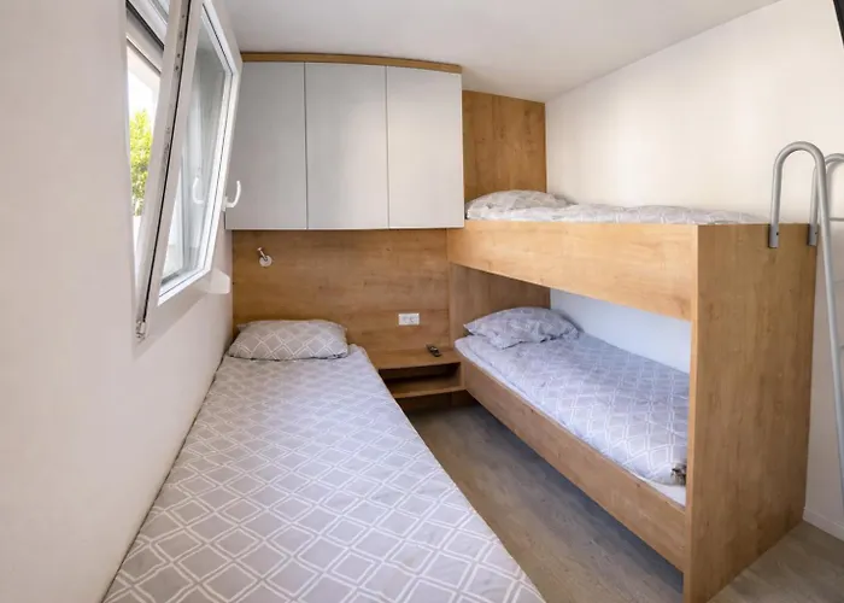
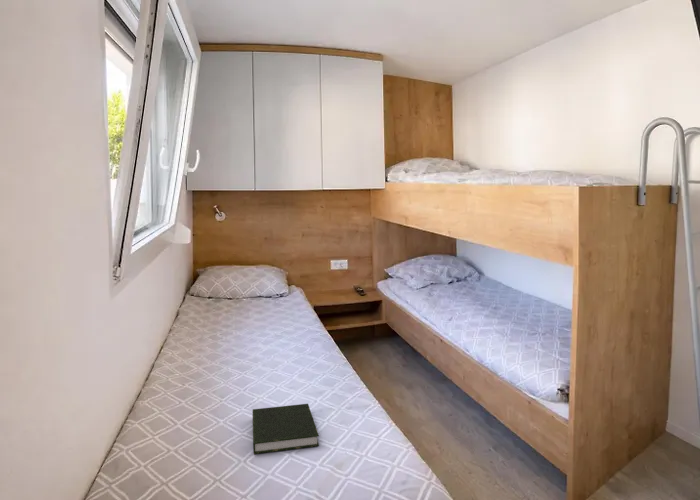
+ book [251,403,320,455]
